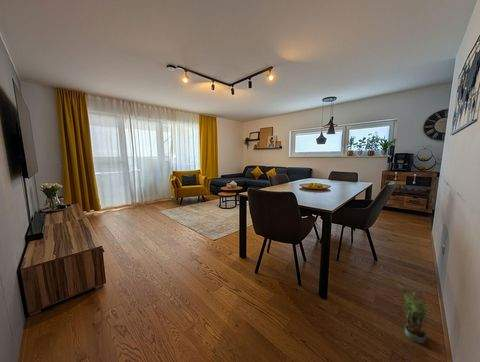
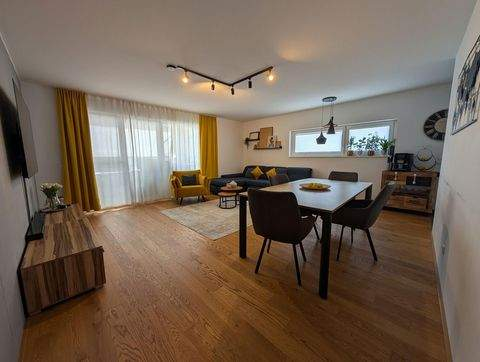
- potted plant [395,282,433,344]
